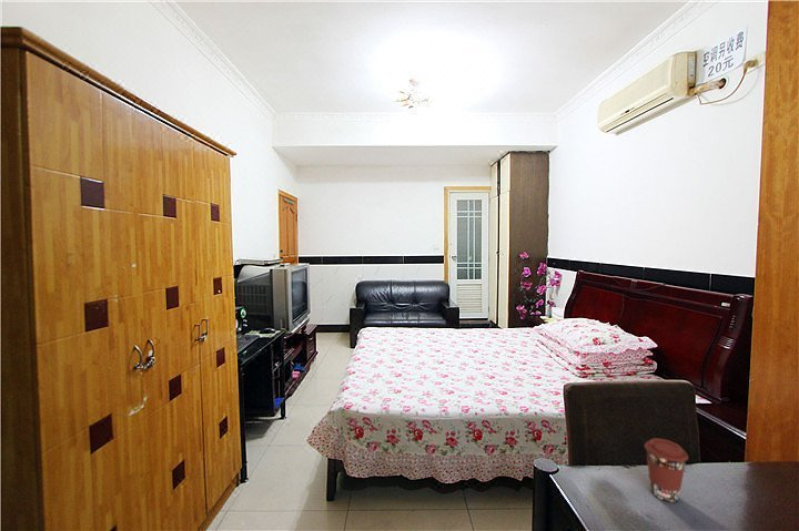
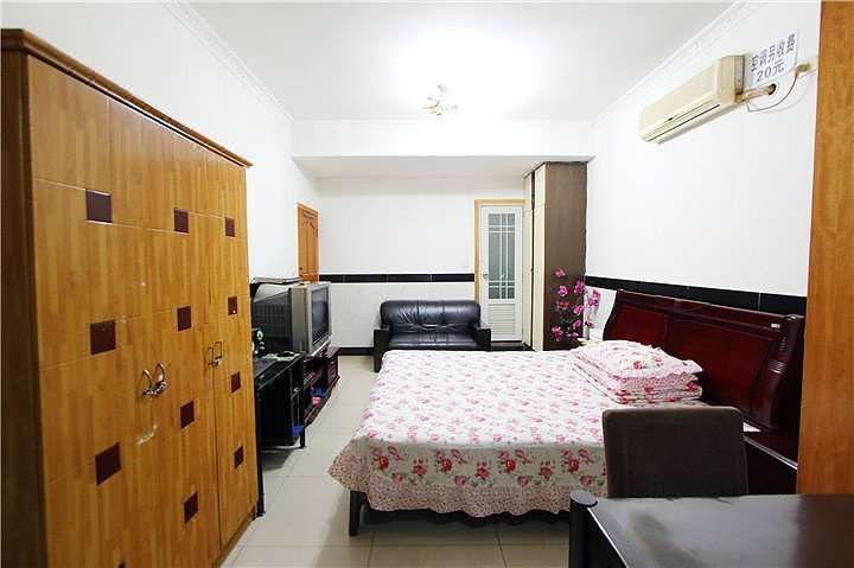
- coffee cup [644,438,689,503]
